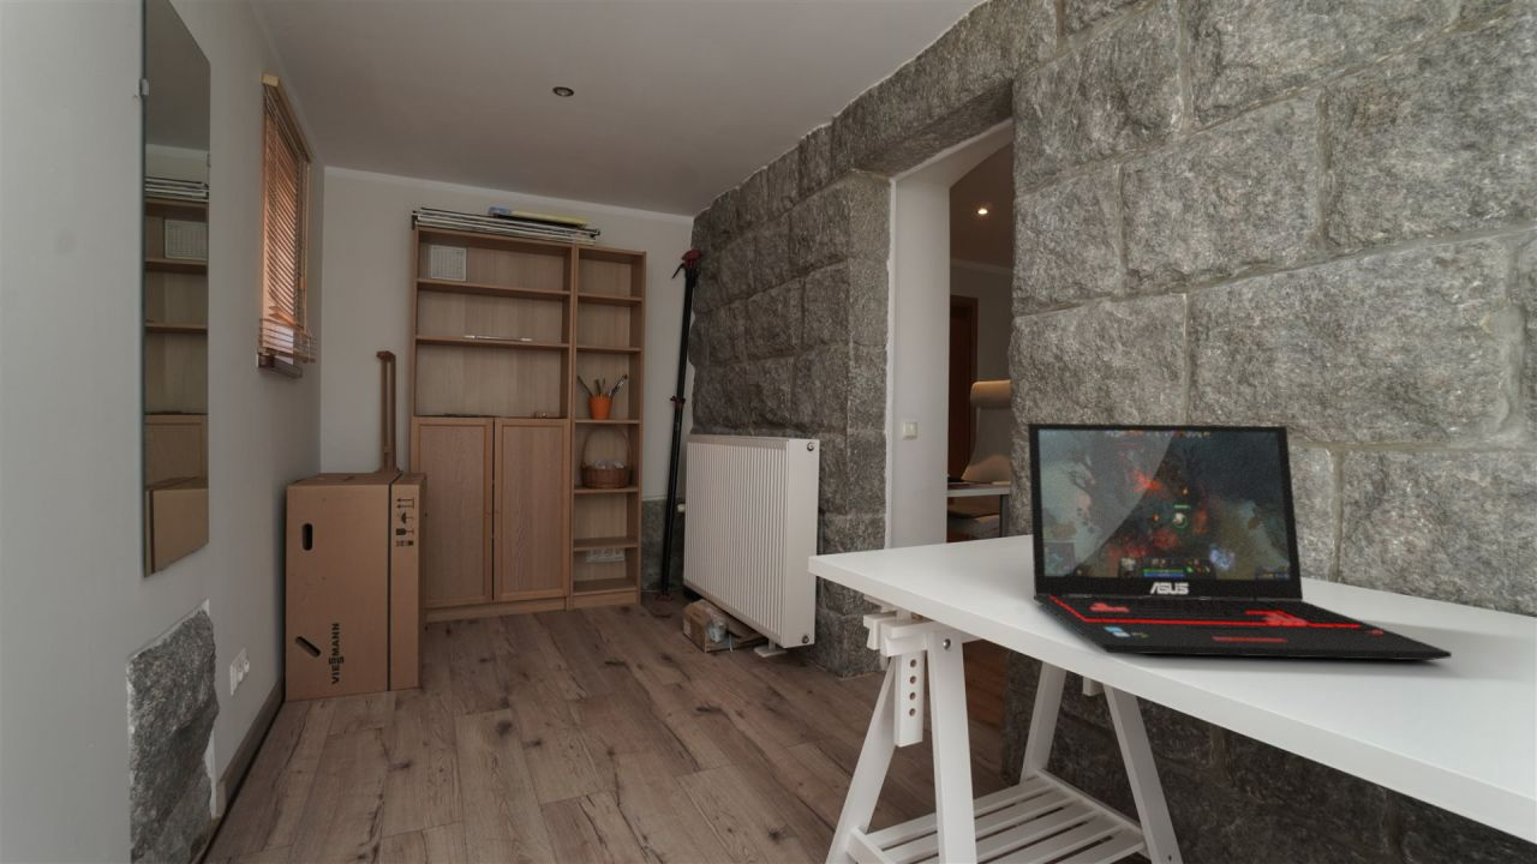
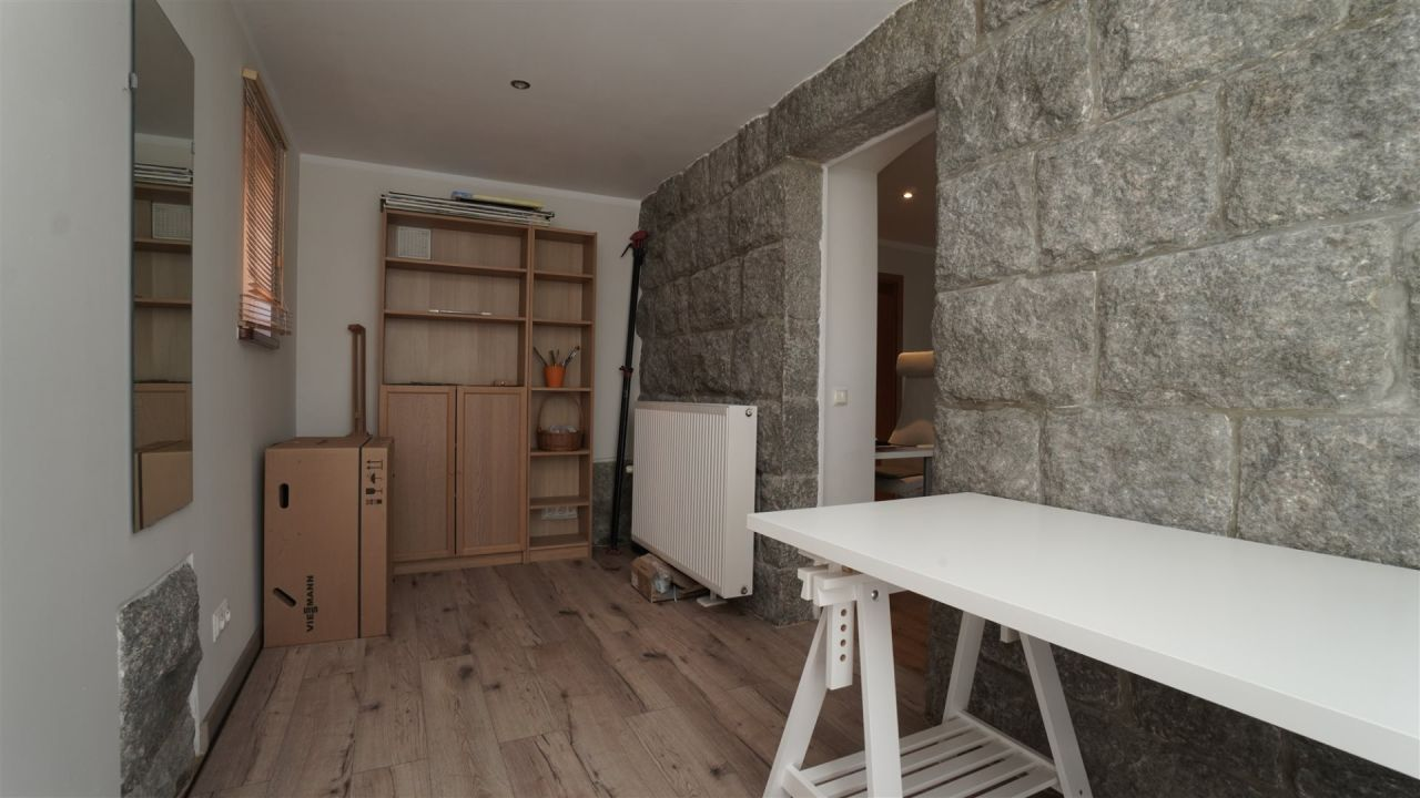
- laptop [1027,422,1453,661]
